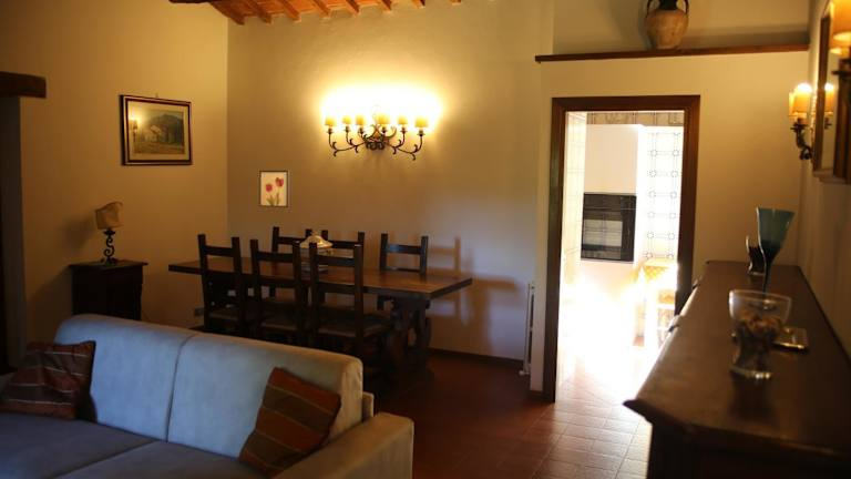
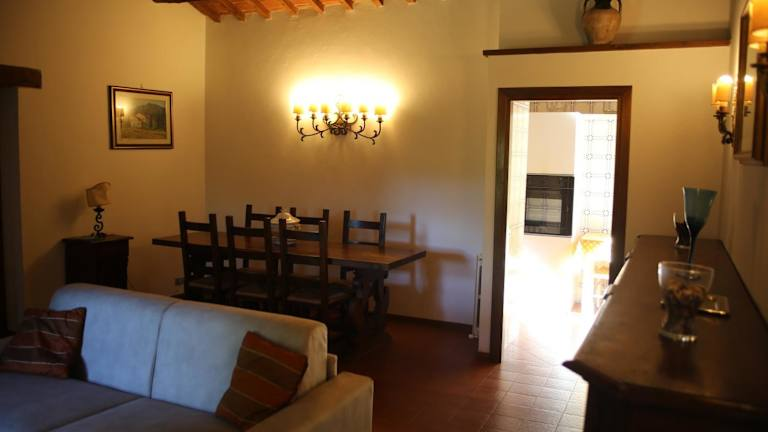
- wall art [258,170,290,208]
